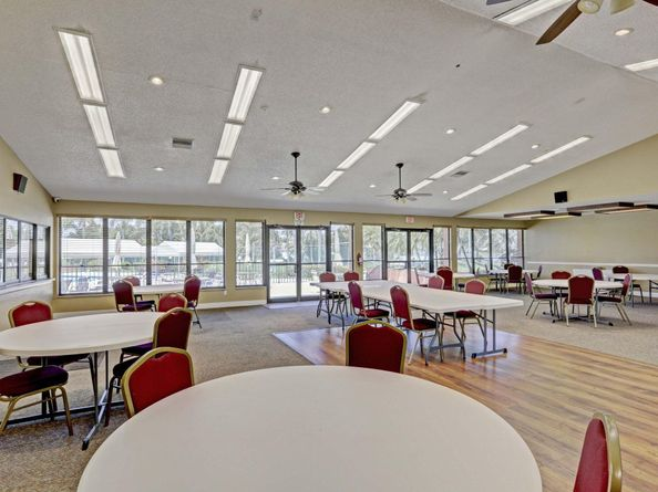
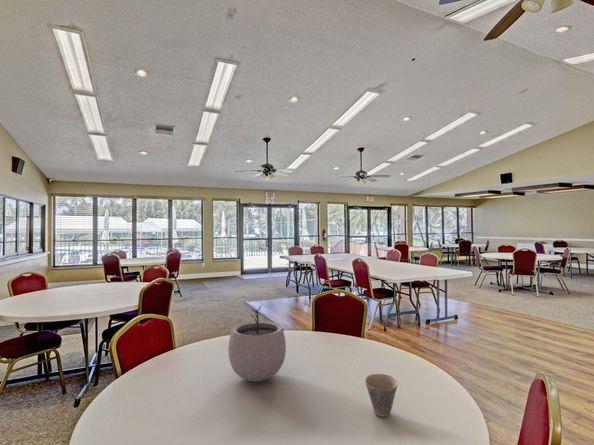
+ plant pot [227,305,287,383]
+ cup [364,373,399,418]
